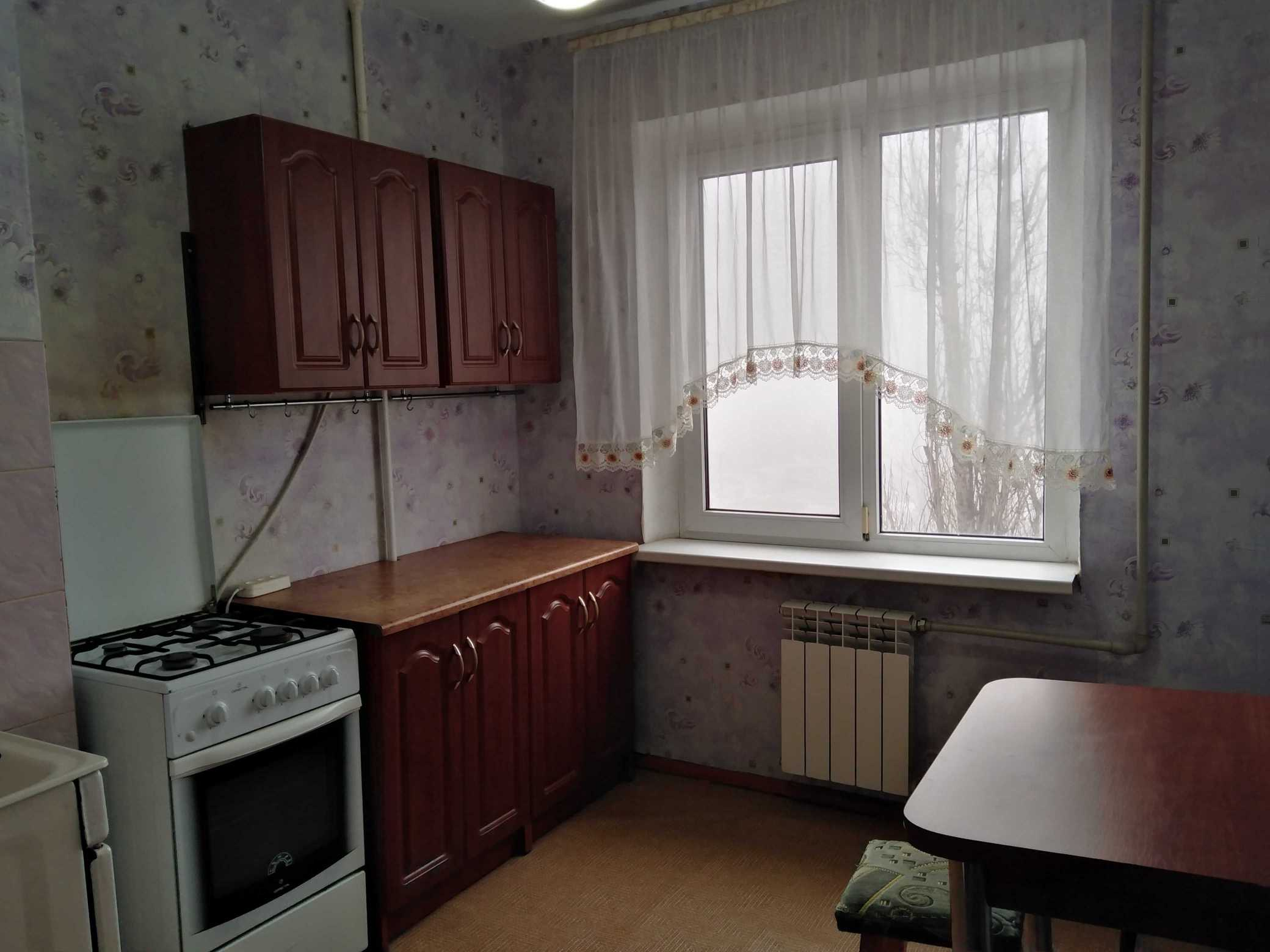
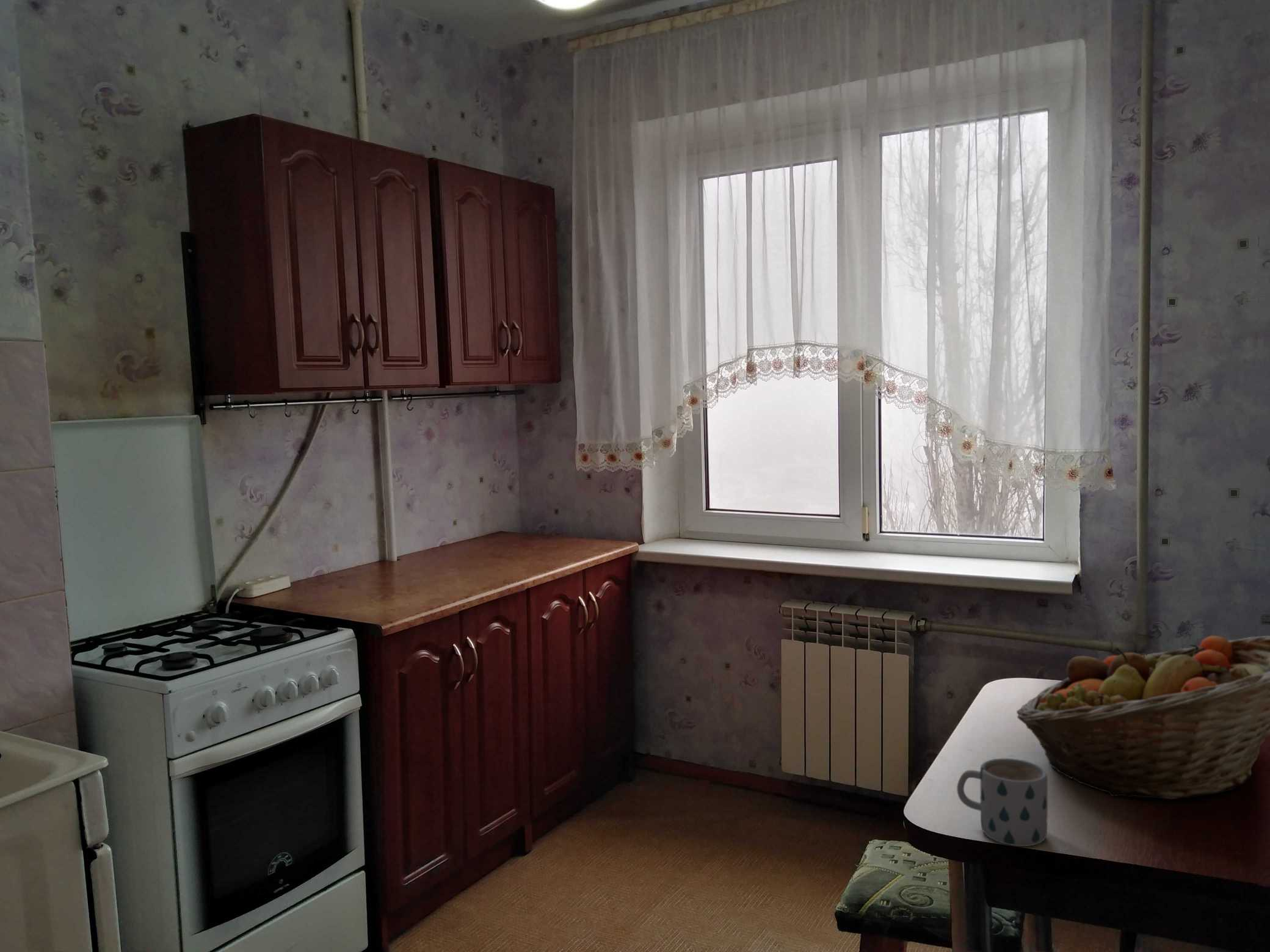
+ fruit basket [1016,635,1270,800]
+ mug [956,758,1048,847]
